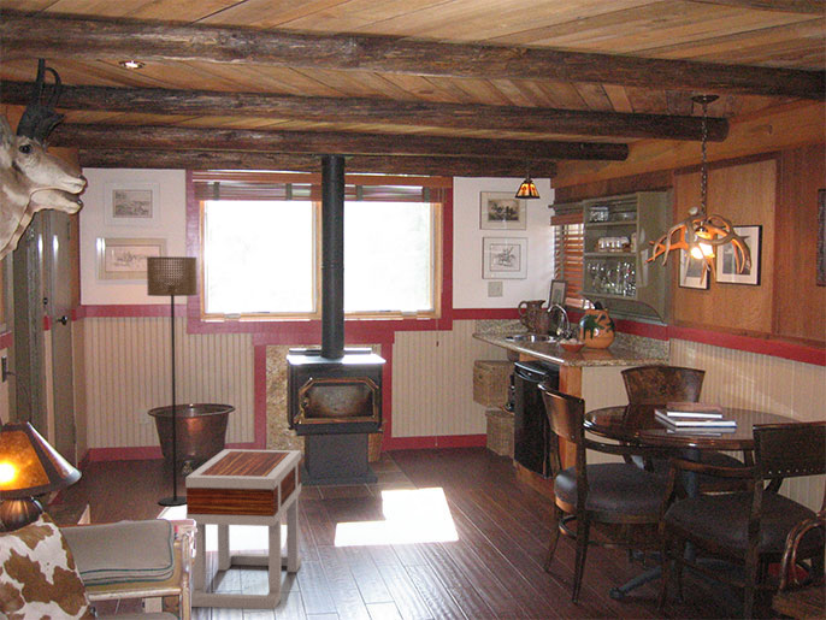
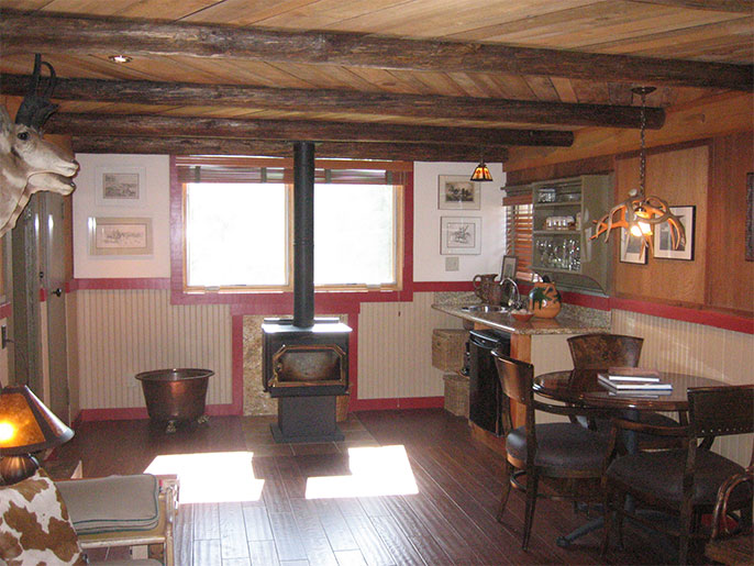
- floor lamp [146,255,199,507]
- side table [184,448,302,610]
